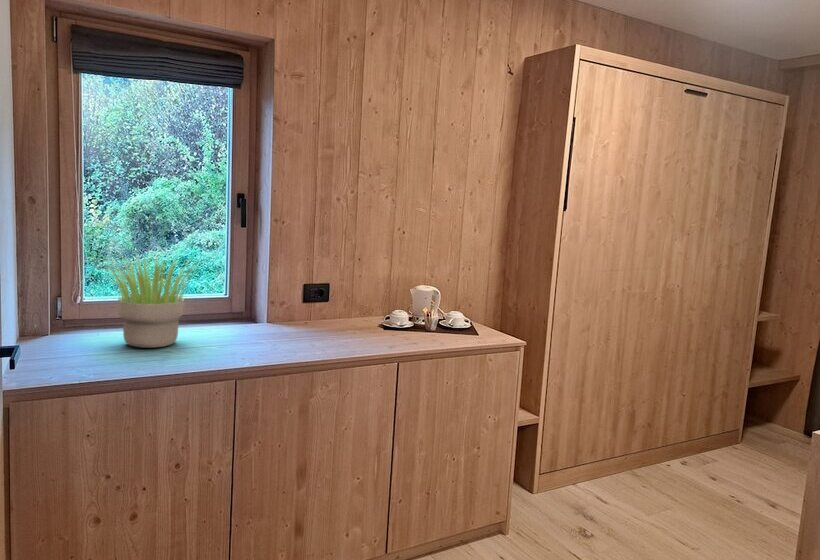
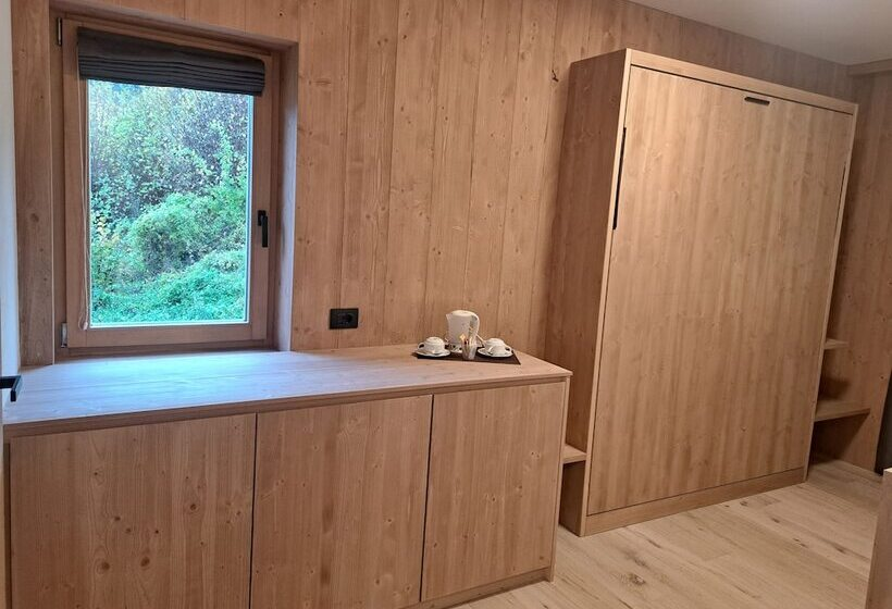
- potted plant [96,253,202,349]
